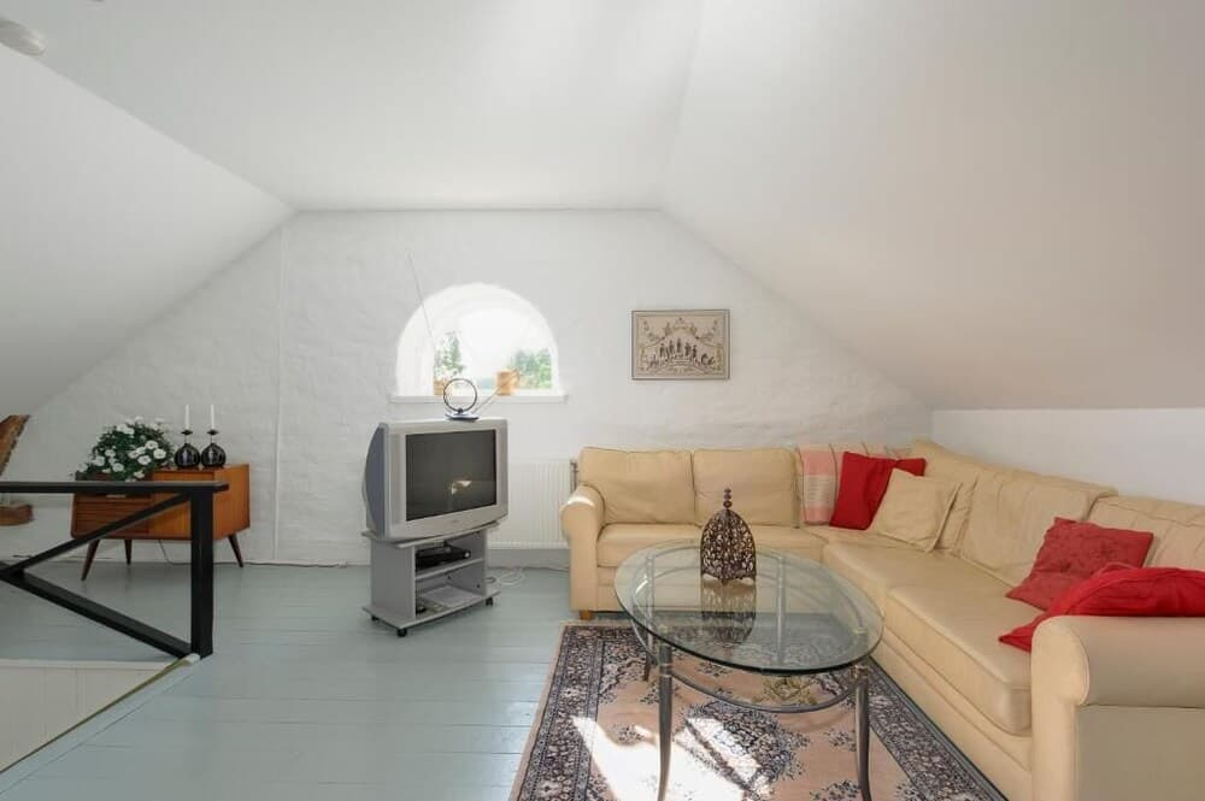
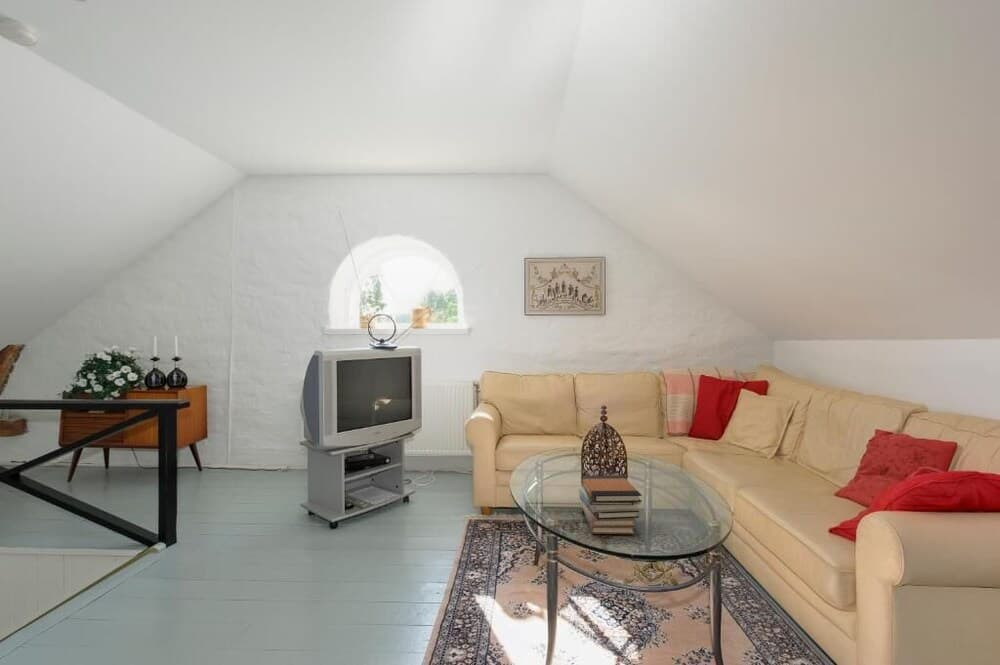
+ book stack [578,475,643,535]
